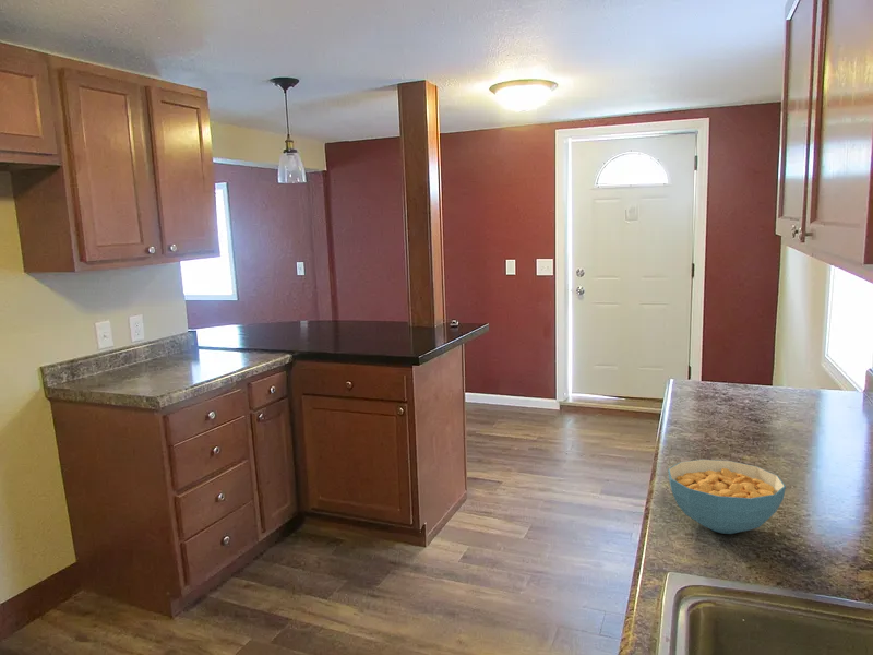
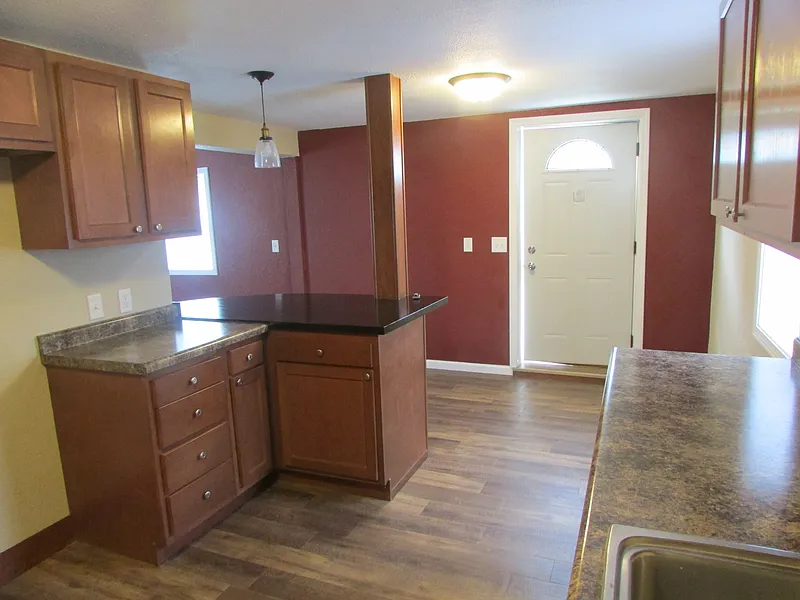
- cereal bowl [667,458,787,535]
